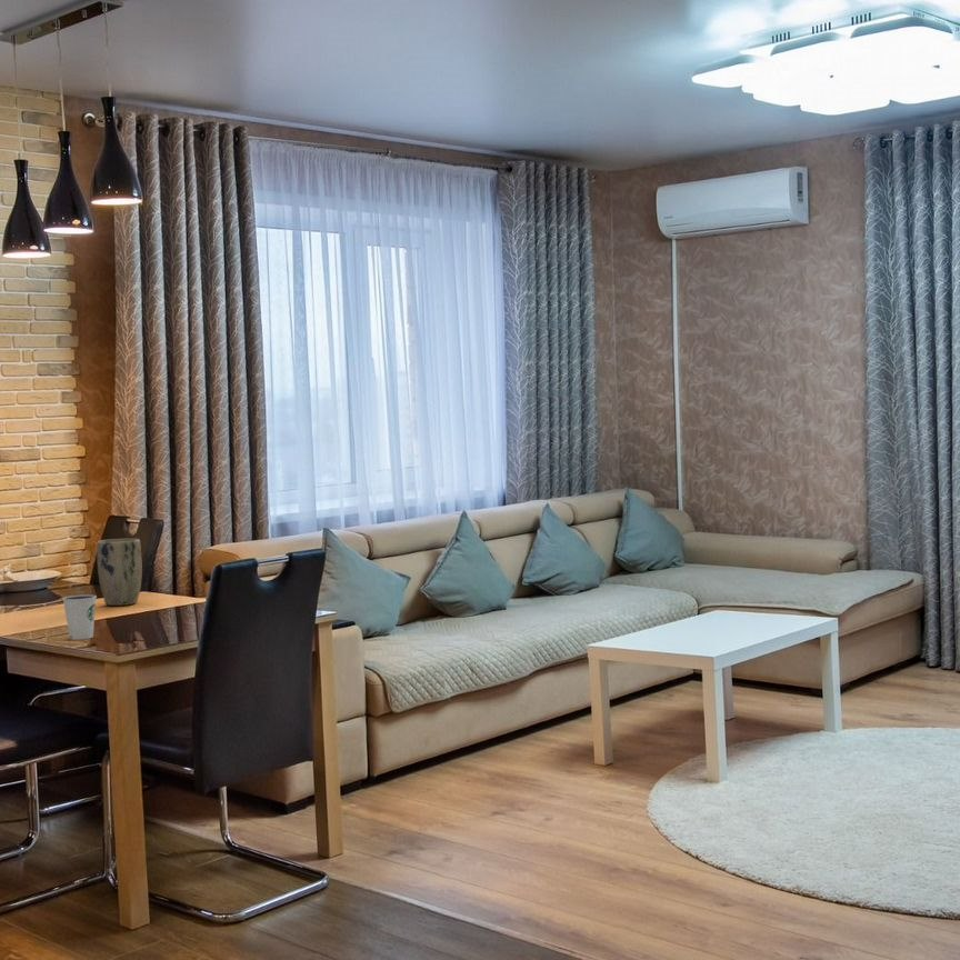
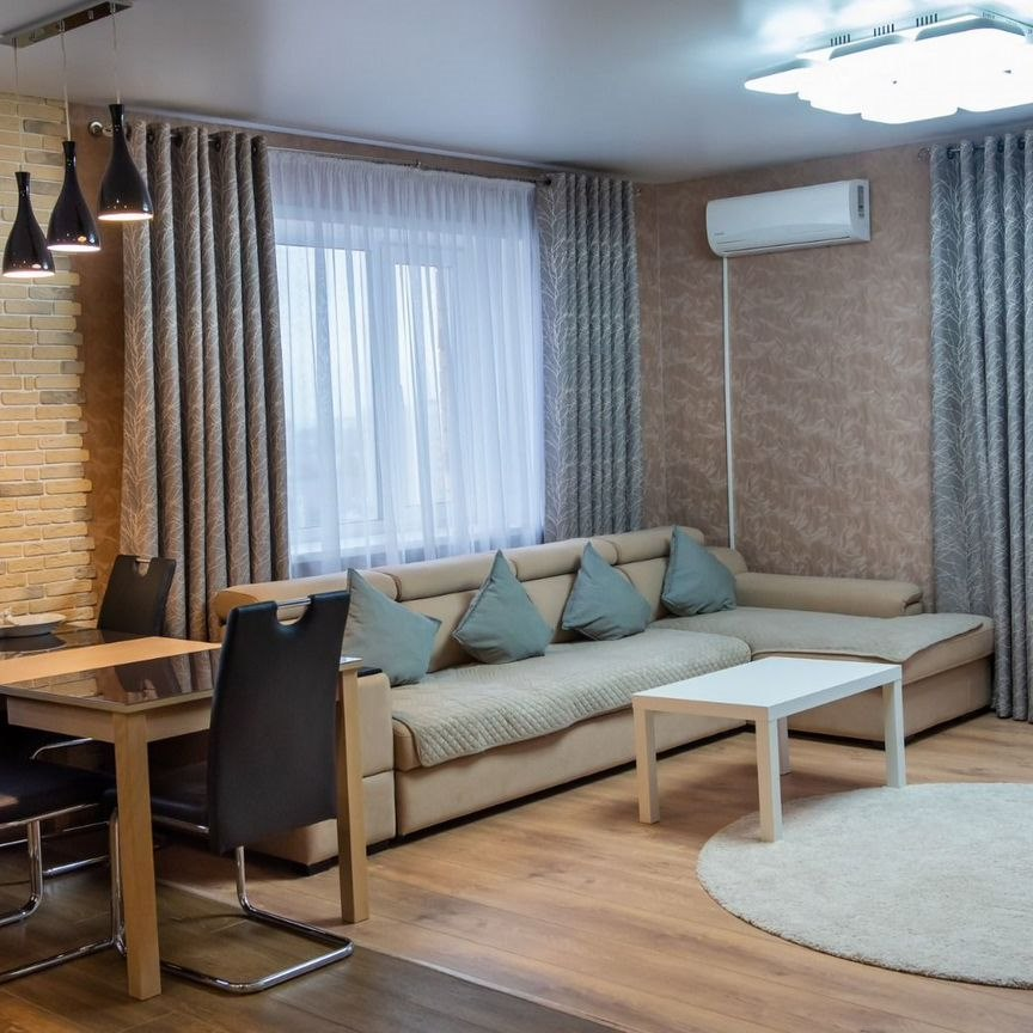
- dixie cup [61,593,98,641]
- plant pot [96,538,143,607]
